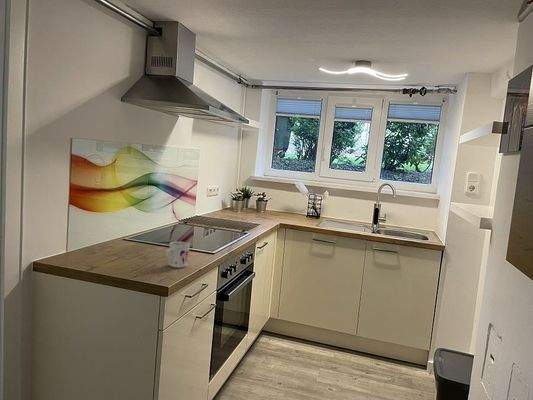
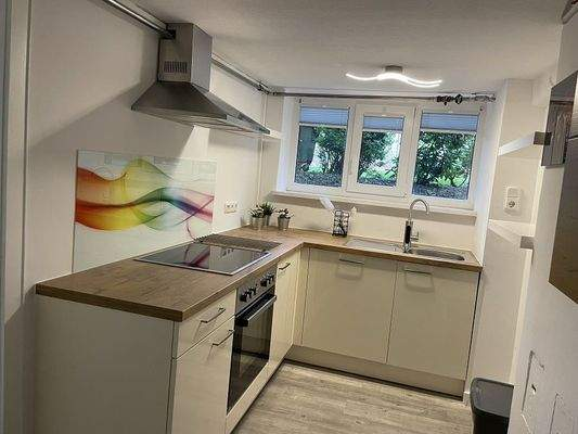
- mug [165,241,191,269]
